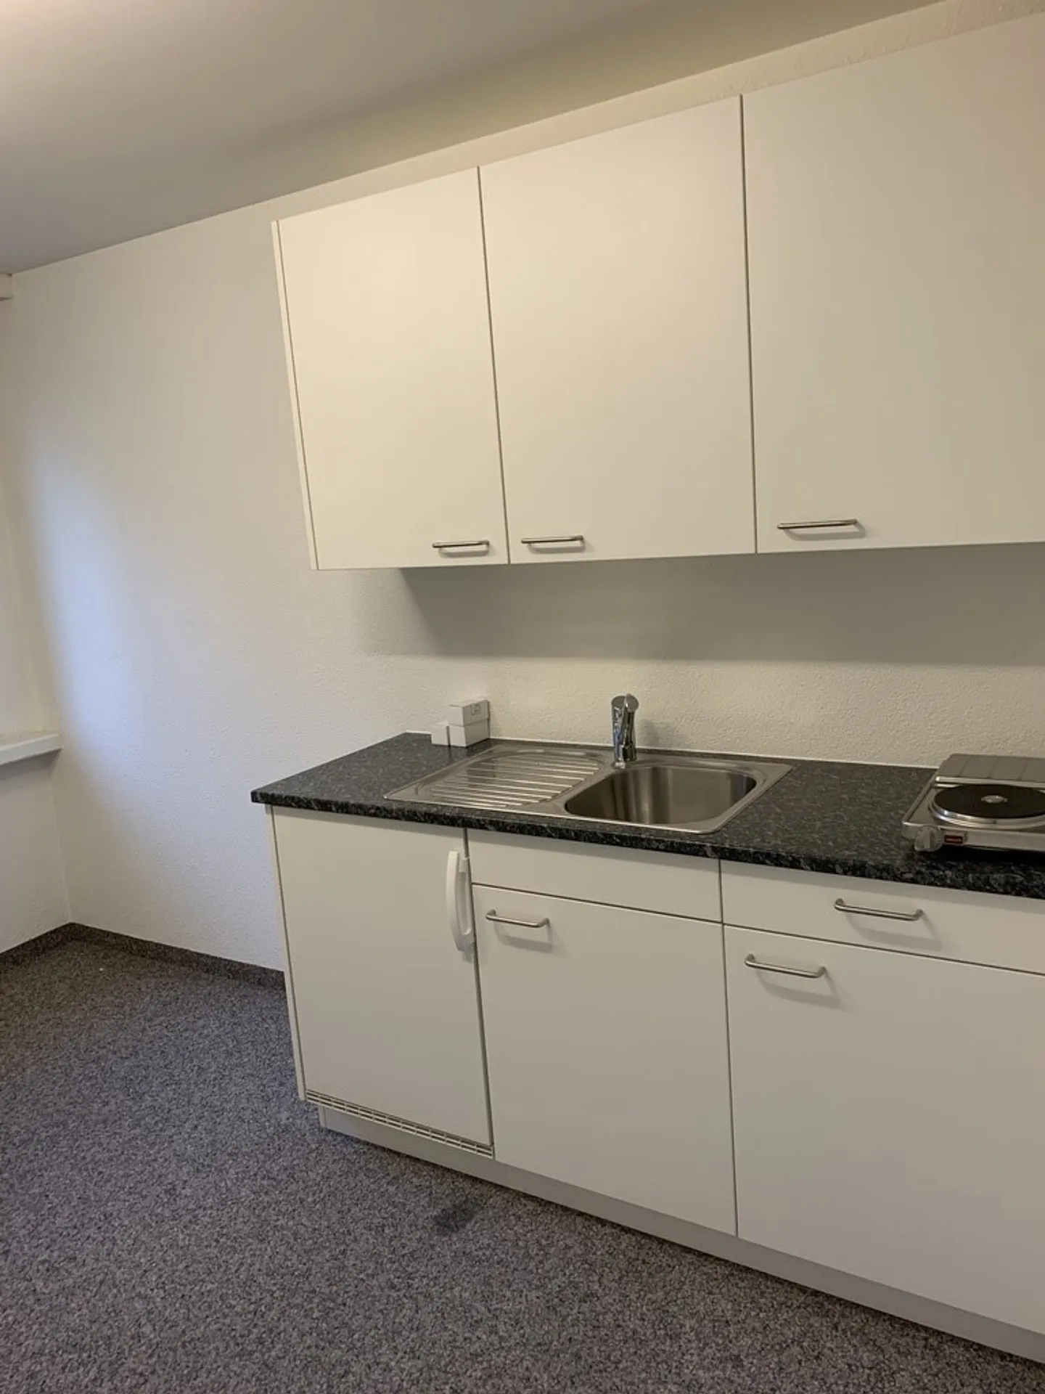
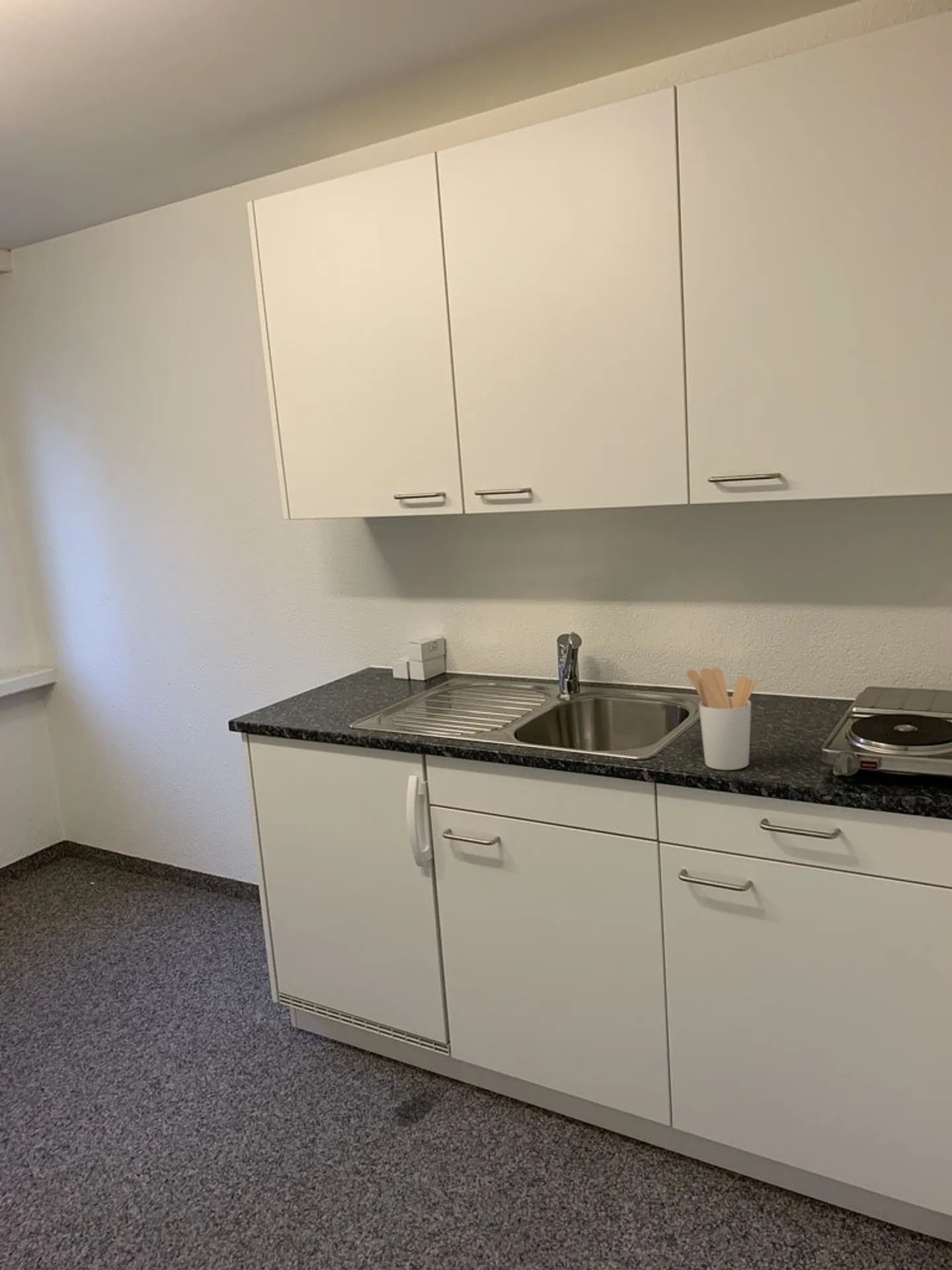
+ utensil holder [686,667,756,771]
